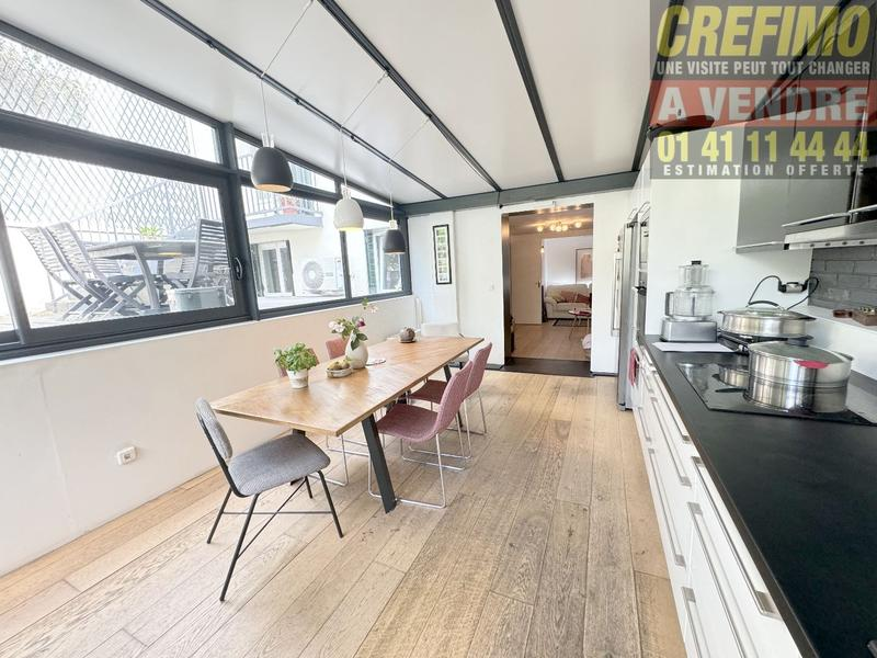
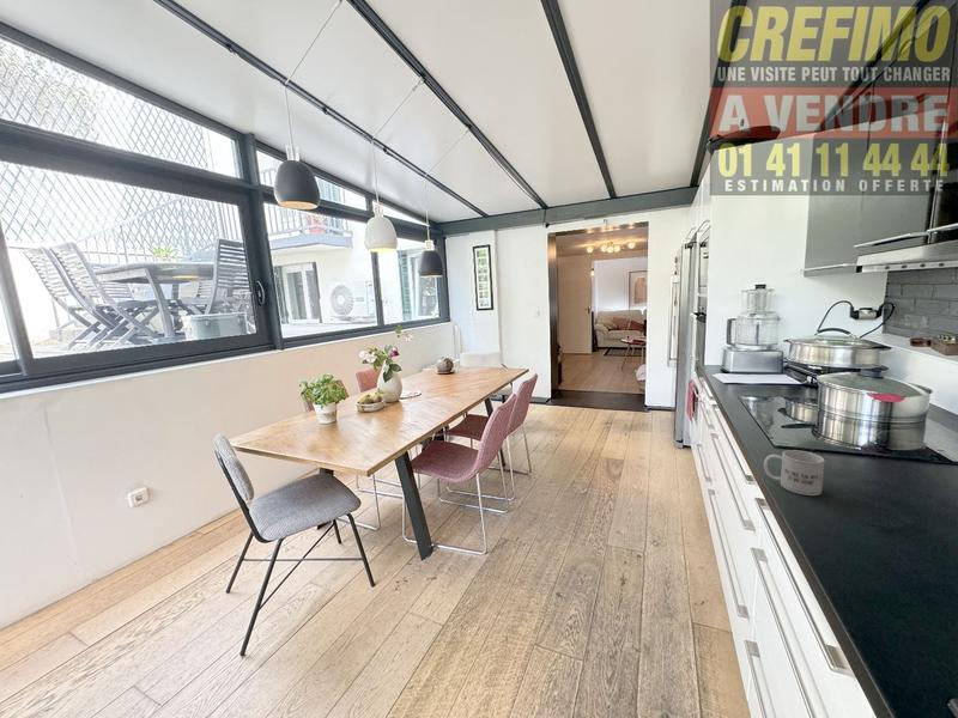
+ mug [763,449,826,497]
